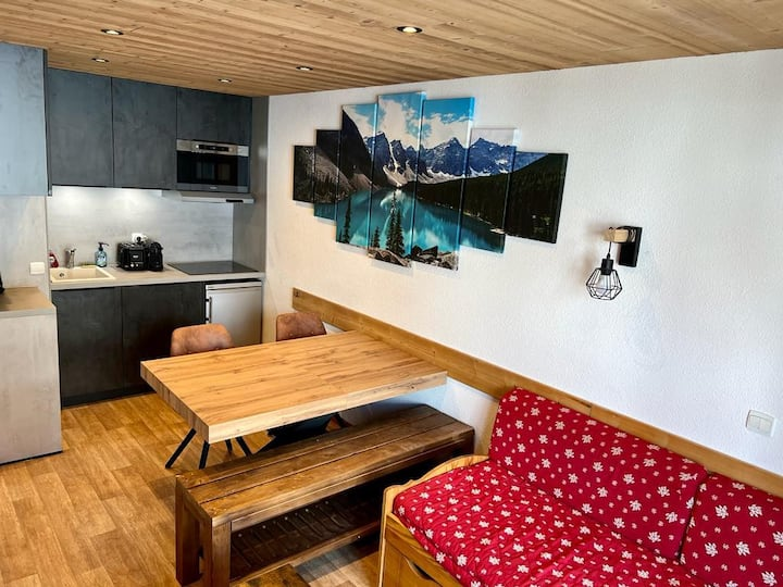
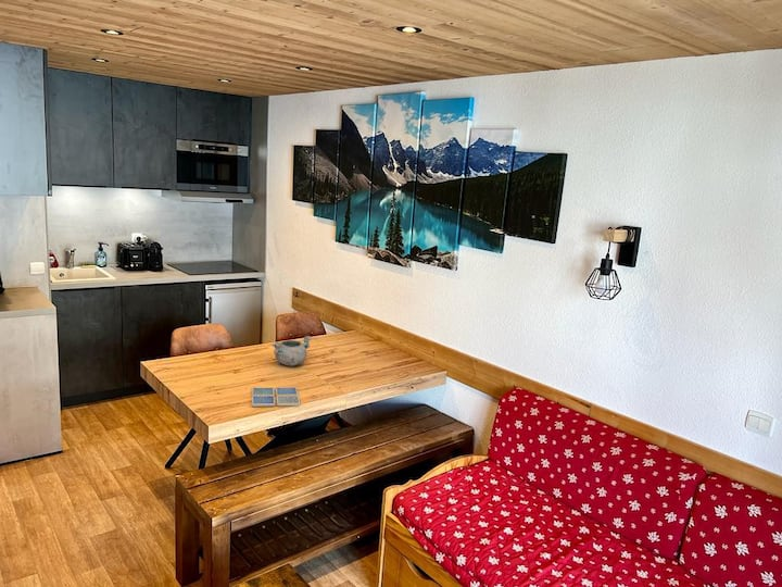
+ drink coaster [251,386,301,408]
+ decorative bowl [272,335,313,367]
